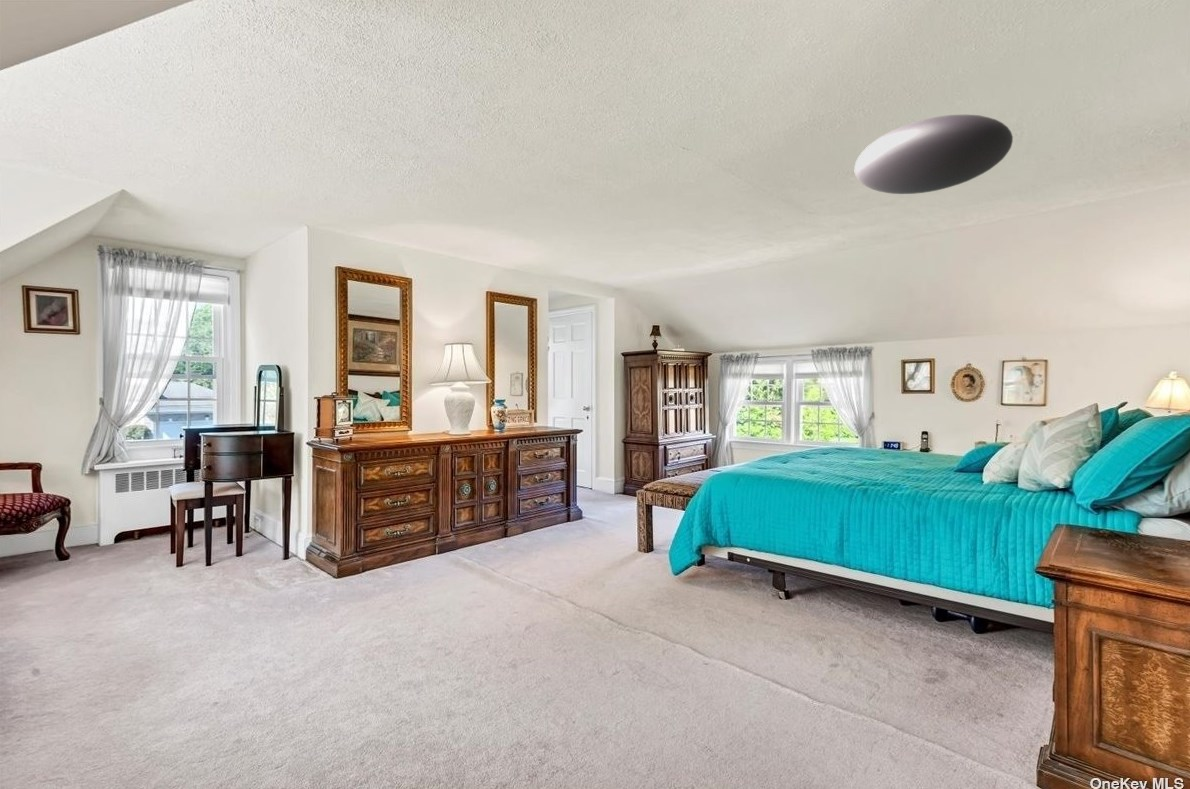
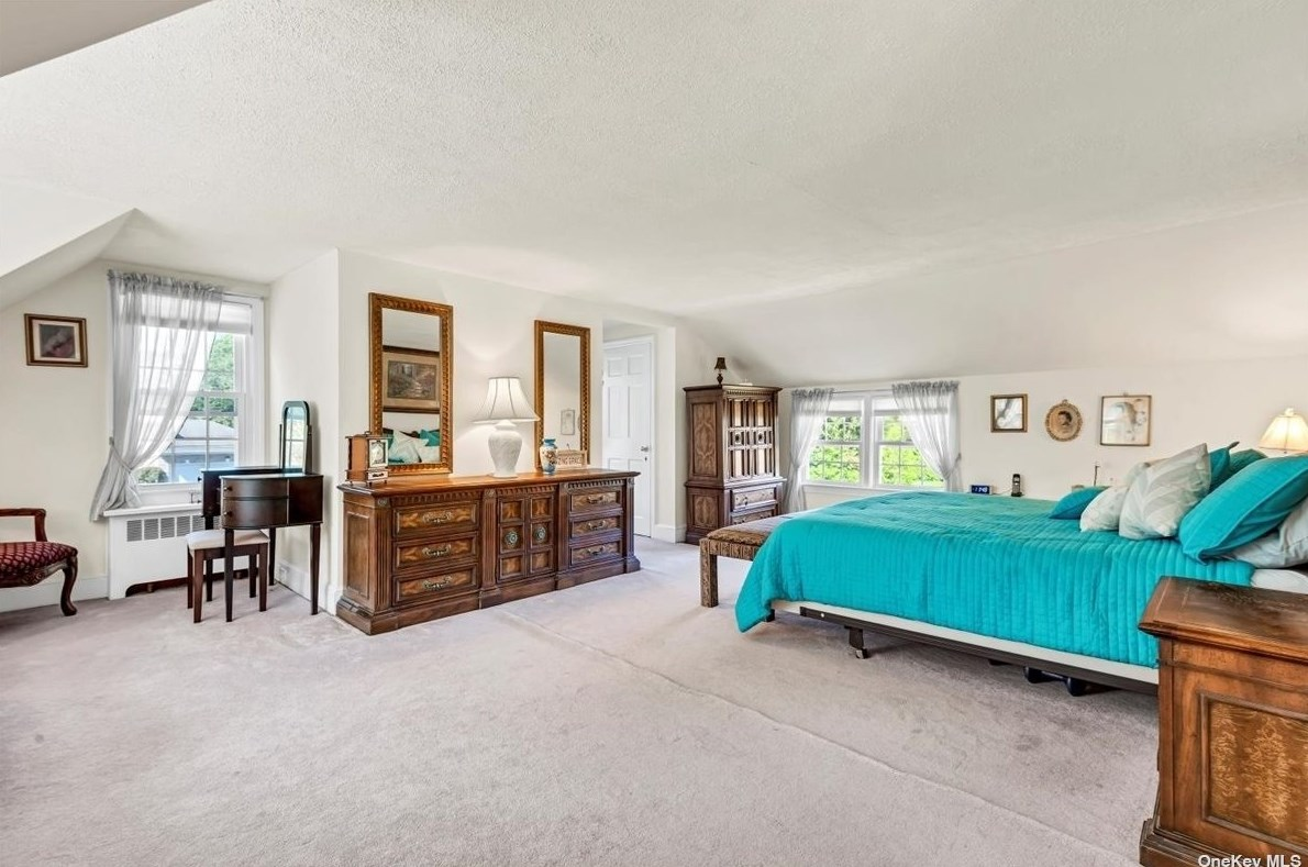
- ceiling light [853,114,1014,195]
